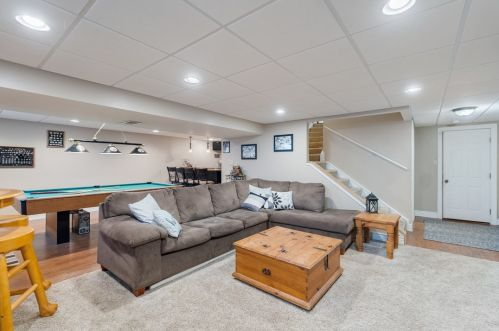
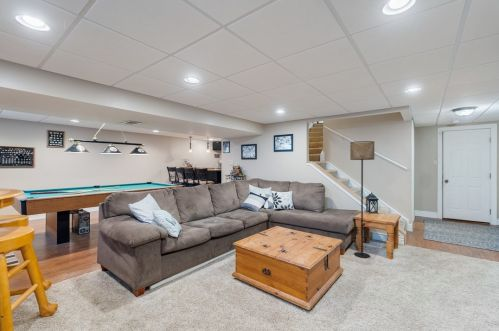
+ floor lamp [349,140,375,259]
